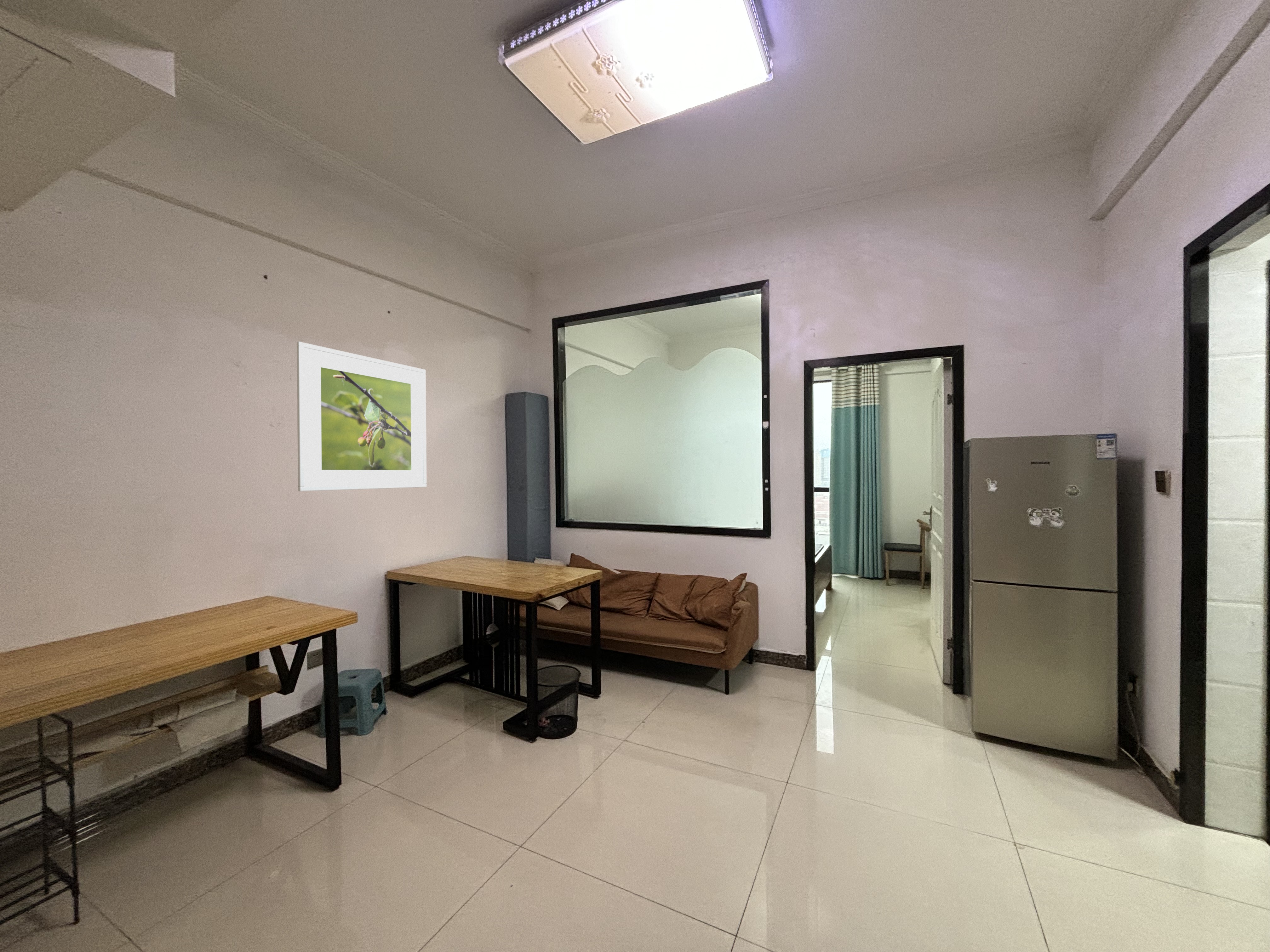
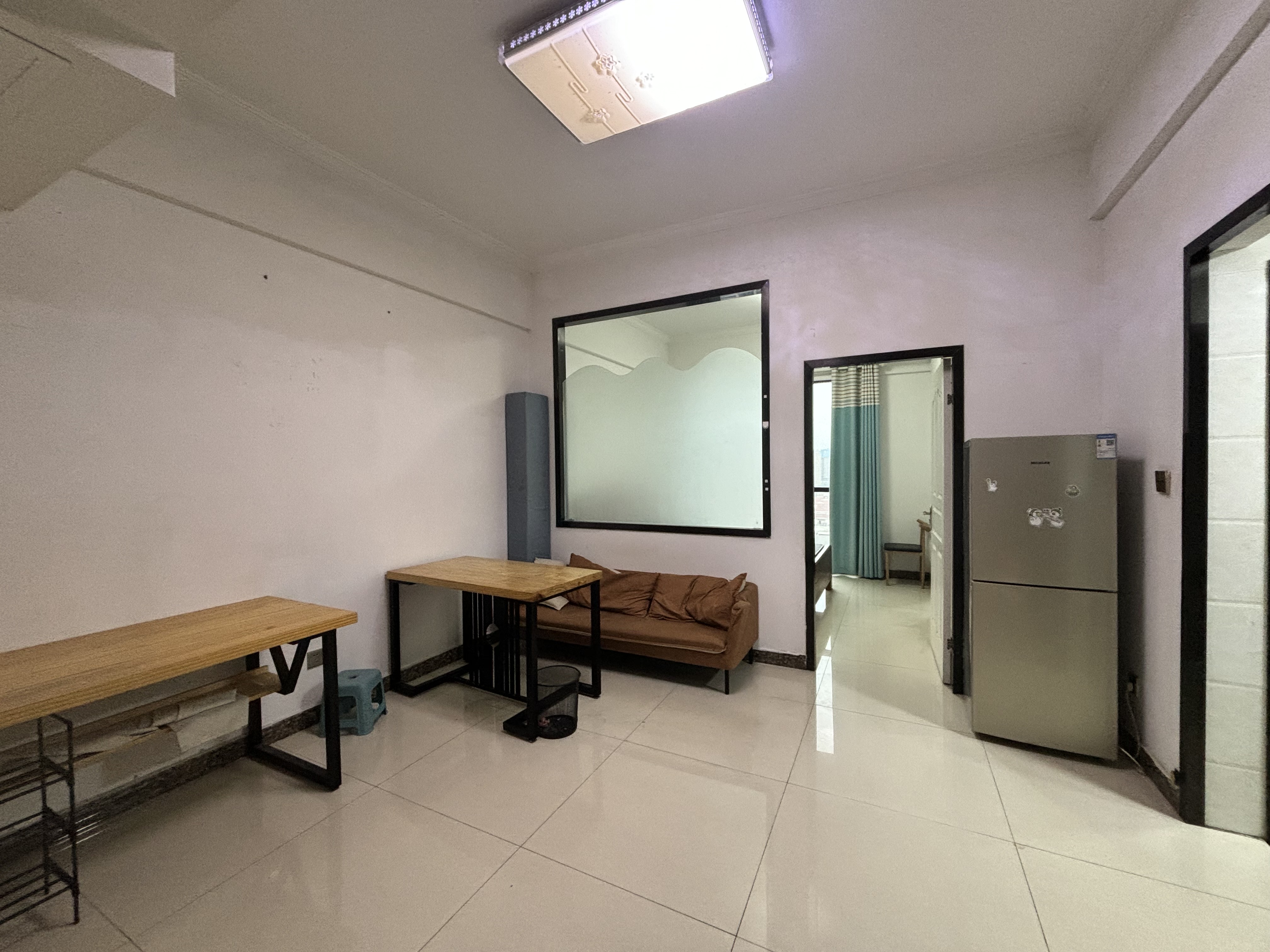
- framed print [296,341,427,492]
